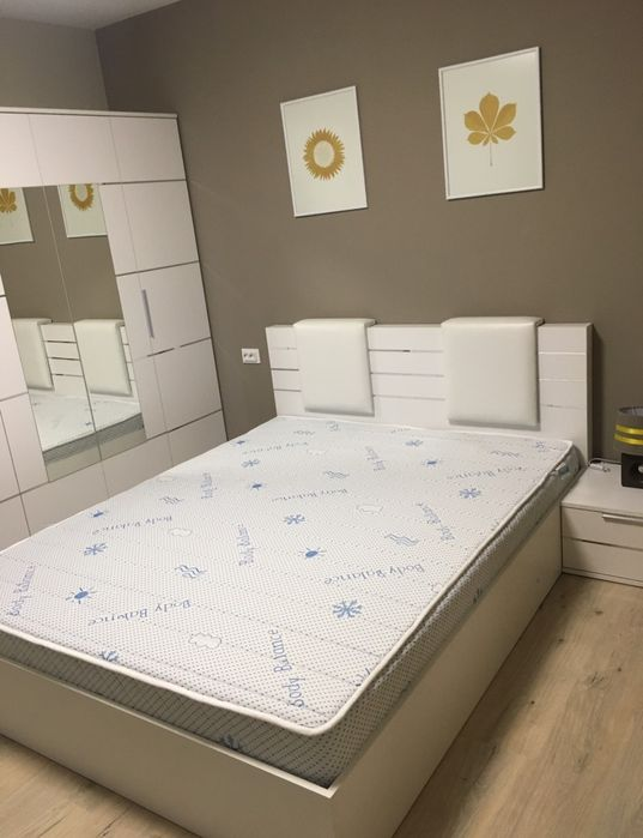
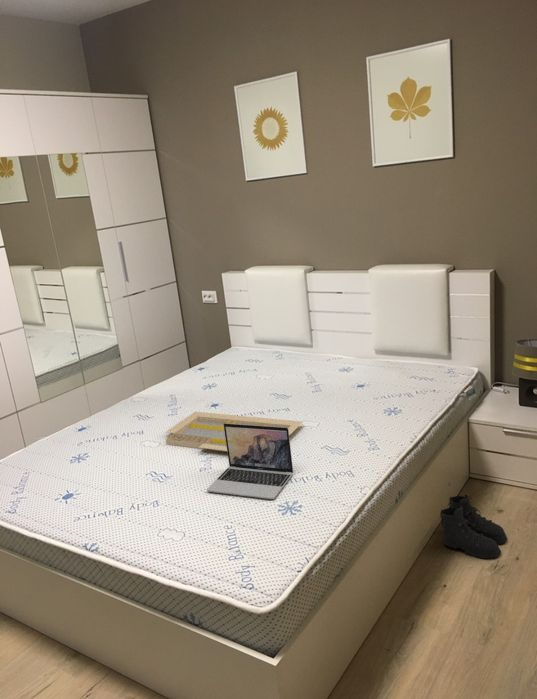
+ boots [438,494,508,560]
+ laptop [206,423,294,500]
+ serving tray [165,411,304,453]
